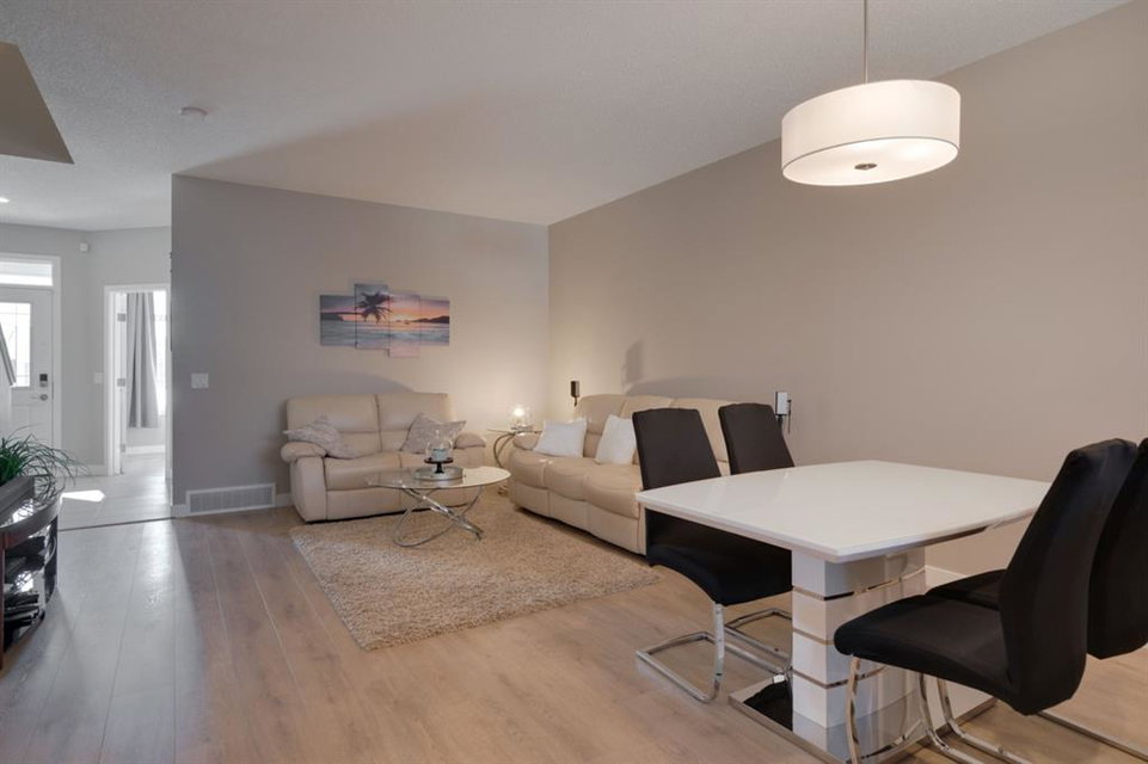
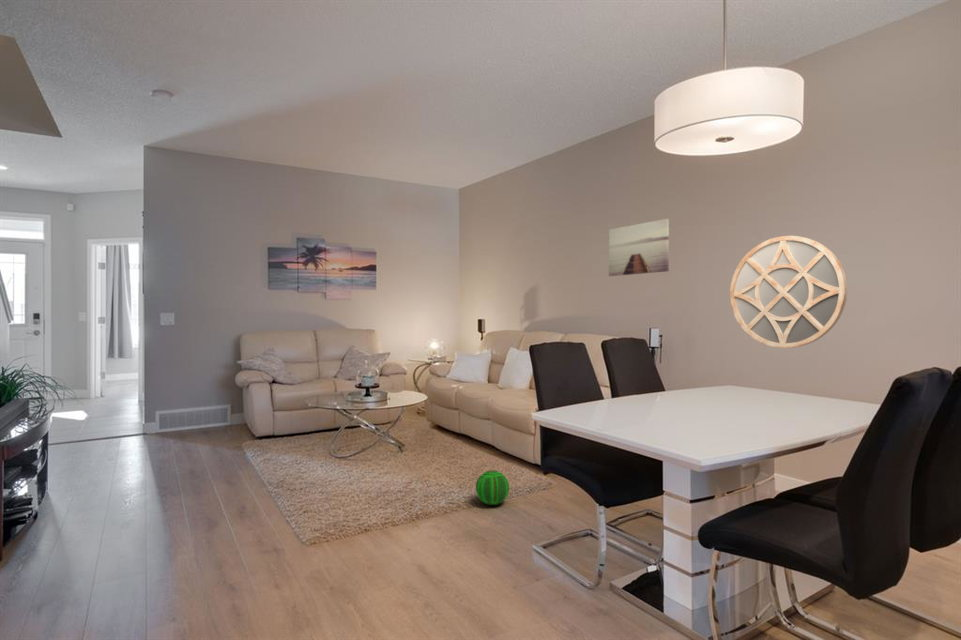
+ wall art [608,218,670,277]
+ ball [475,469,510,506]
+ home mirror [729,235,848,349]
